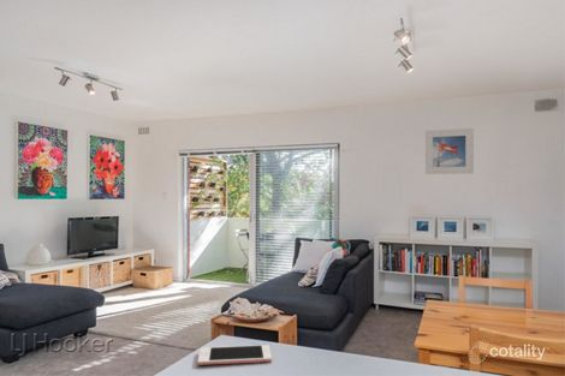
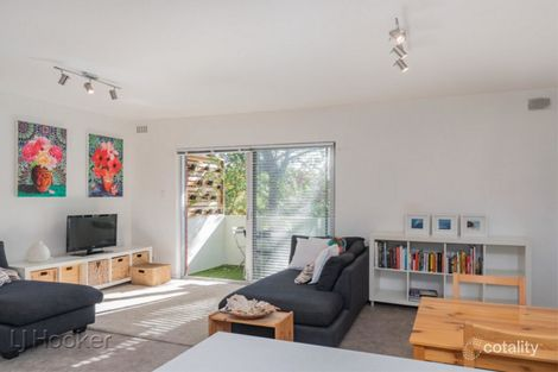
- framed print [424,127,475,175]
- cell phone [196,344,273,366]
